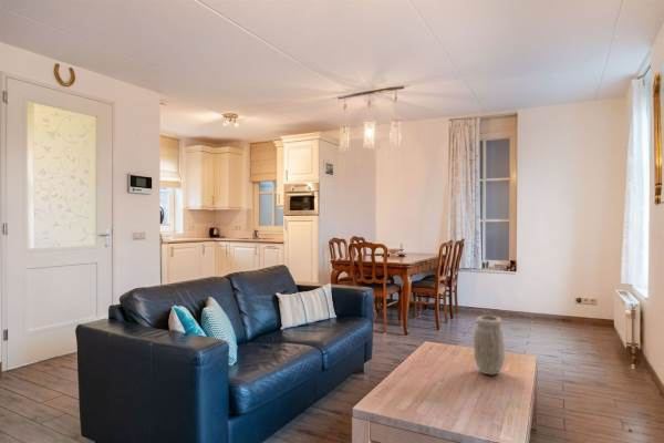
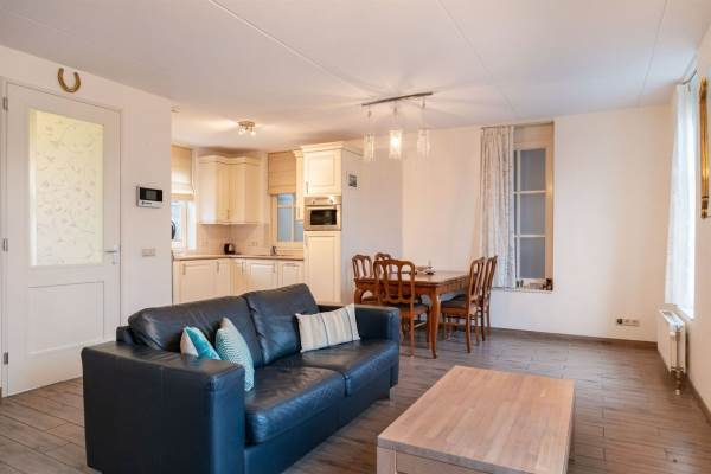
- vase [473,315,506,375]
